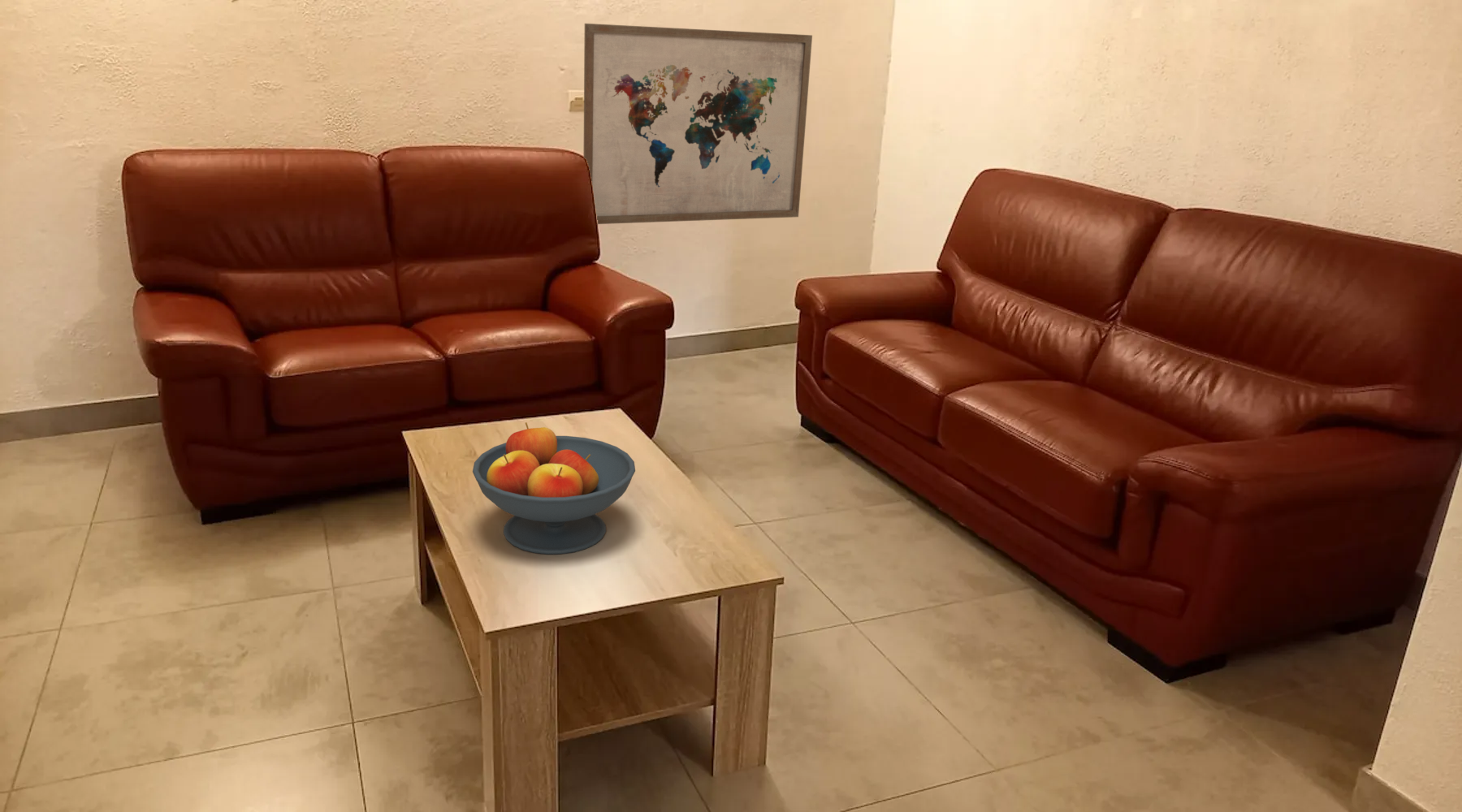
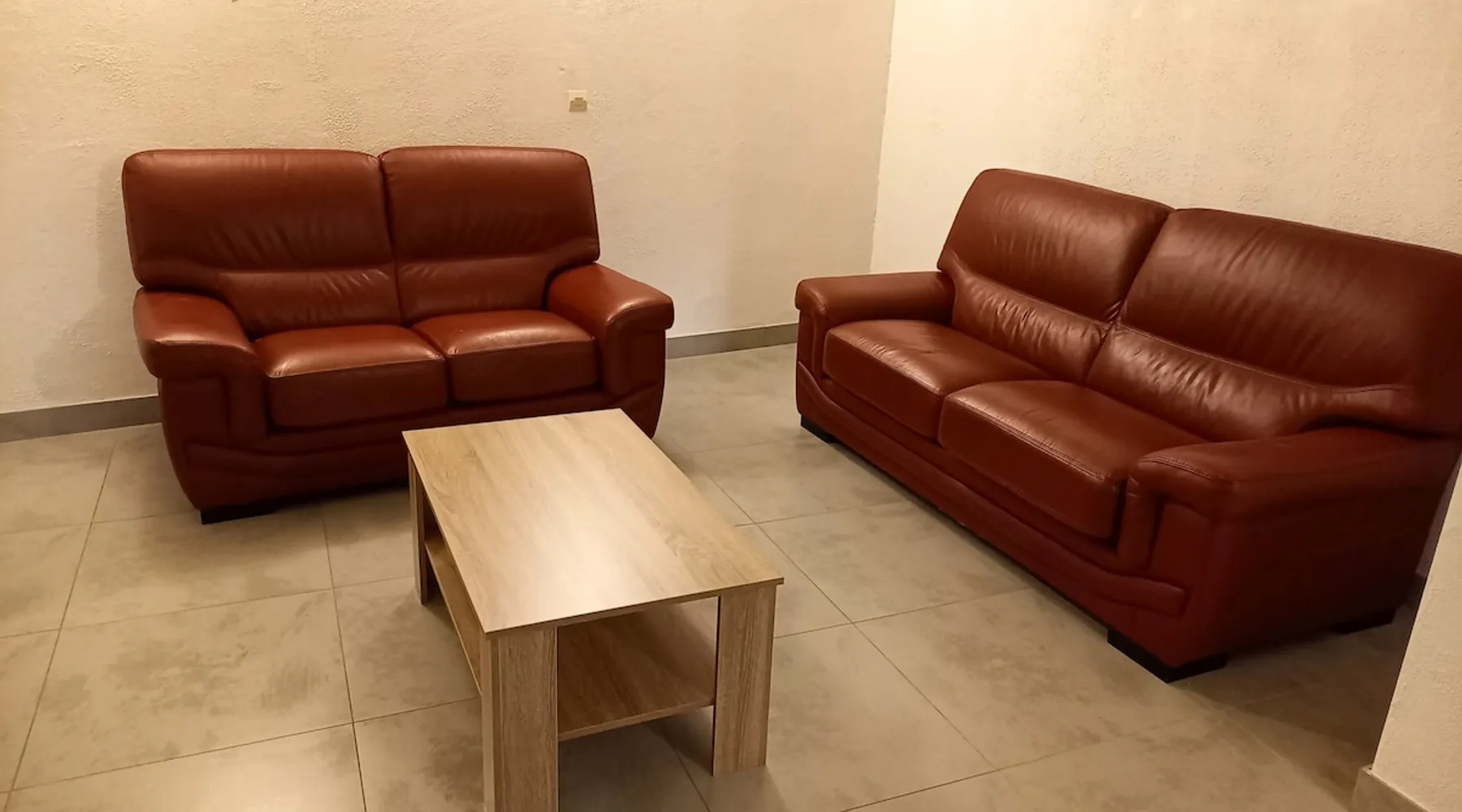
- wall art [583,23,813,225]
- fruit bowl [472,421,636,555]
